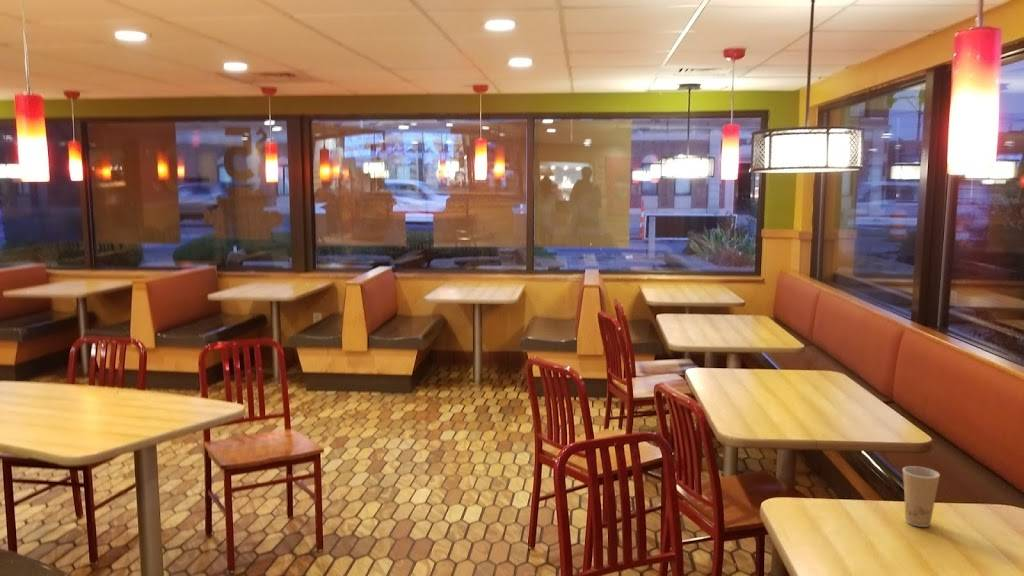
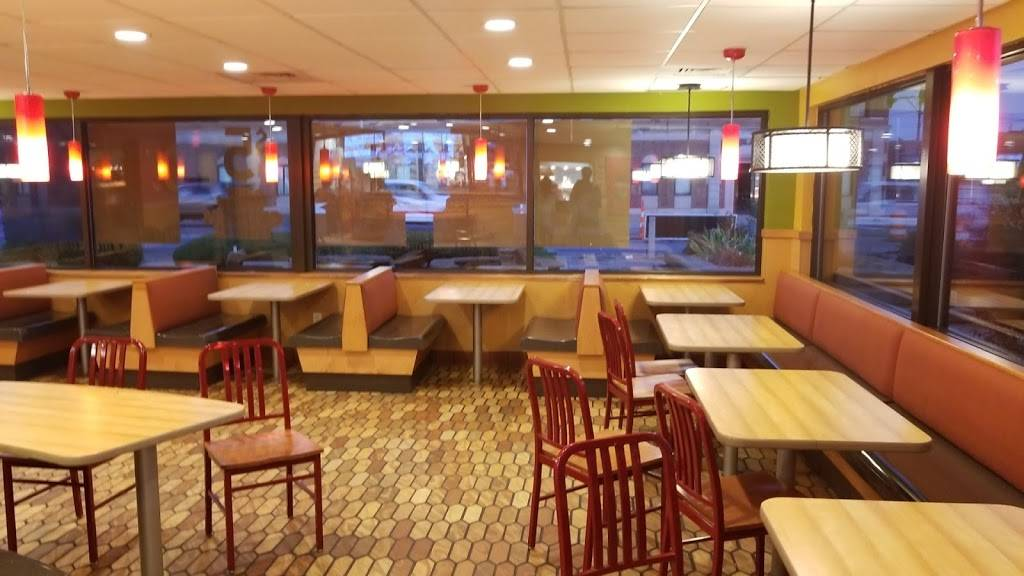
- paper cup [901,465,941,528]
